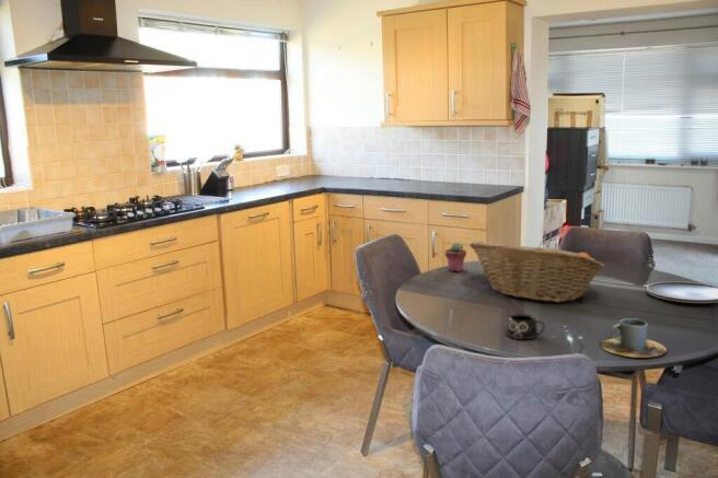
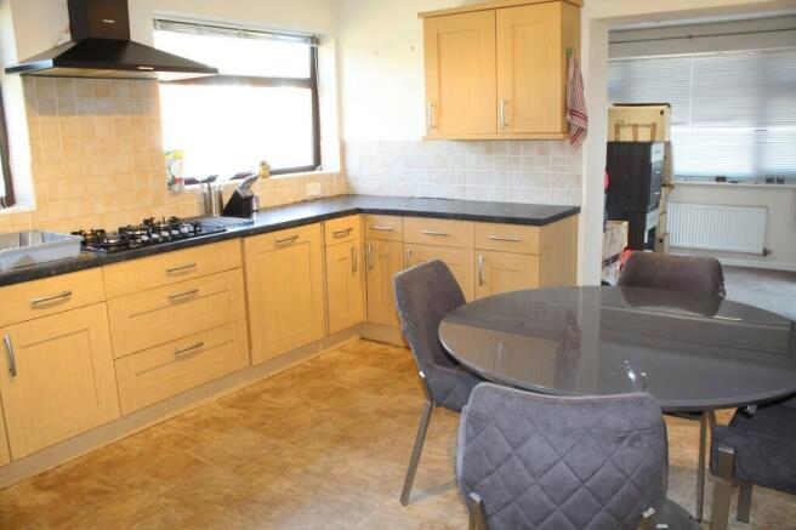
- mug [506,313,546,340]
- fruit basket [468,240,605,303]
- plate [646,280,718,304]
- potted succulent [444,242,467,272]
- cup [599,317,668,359]
